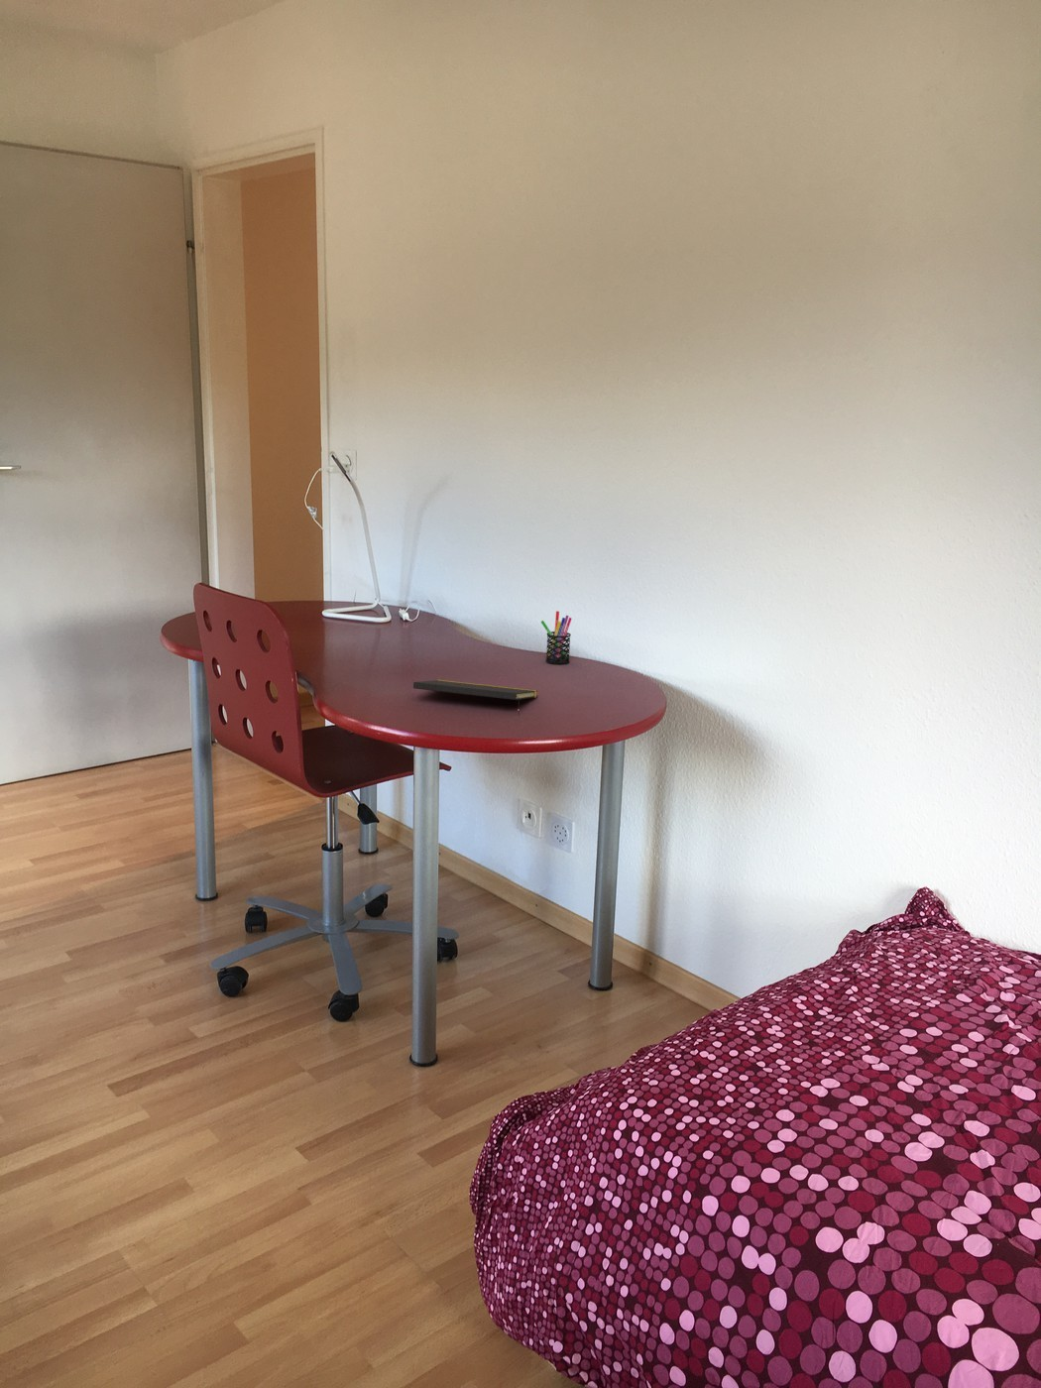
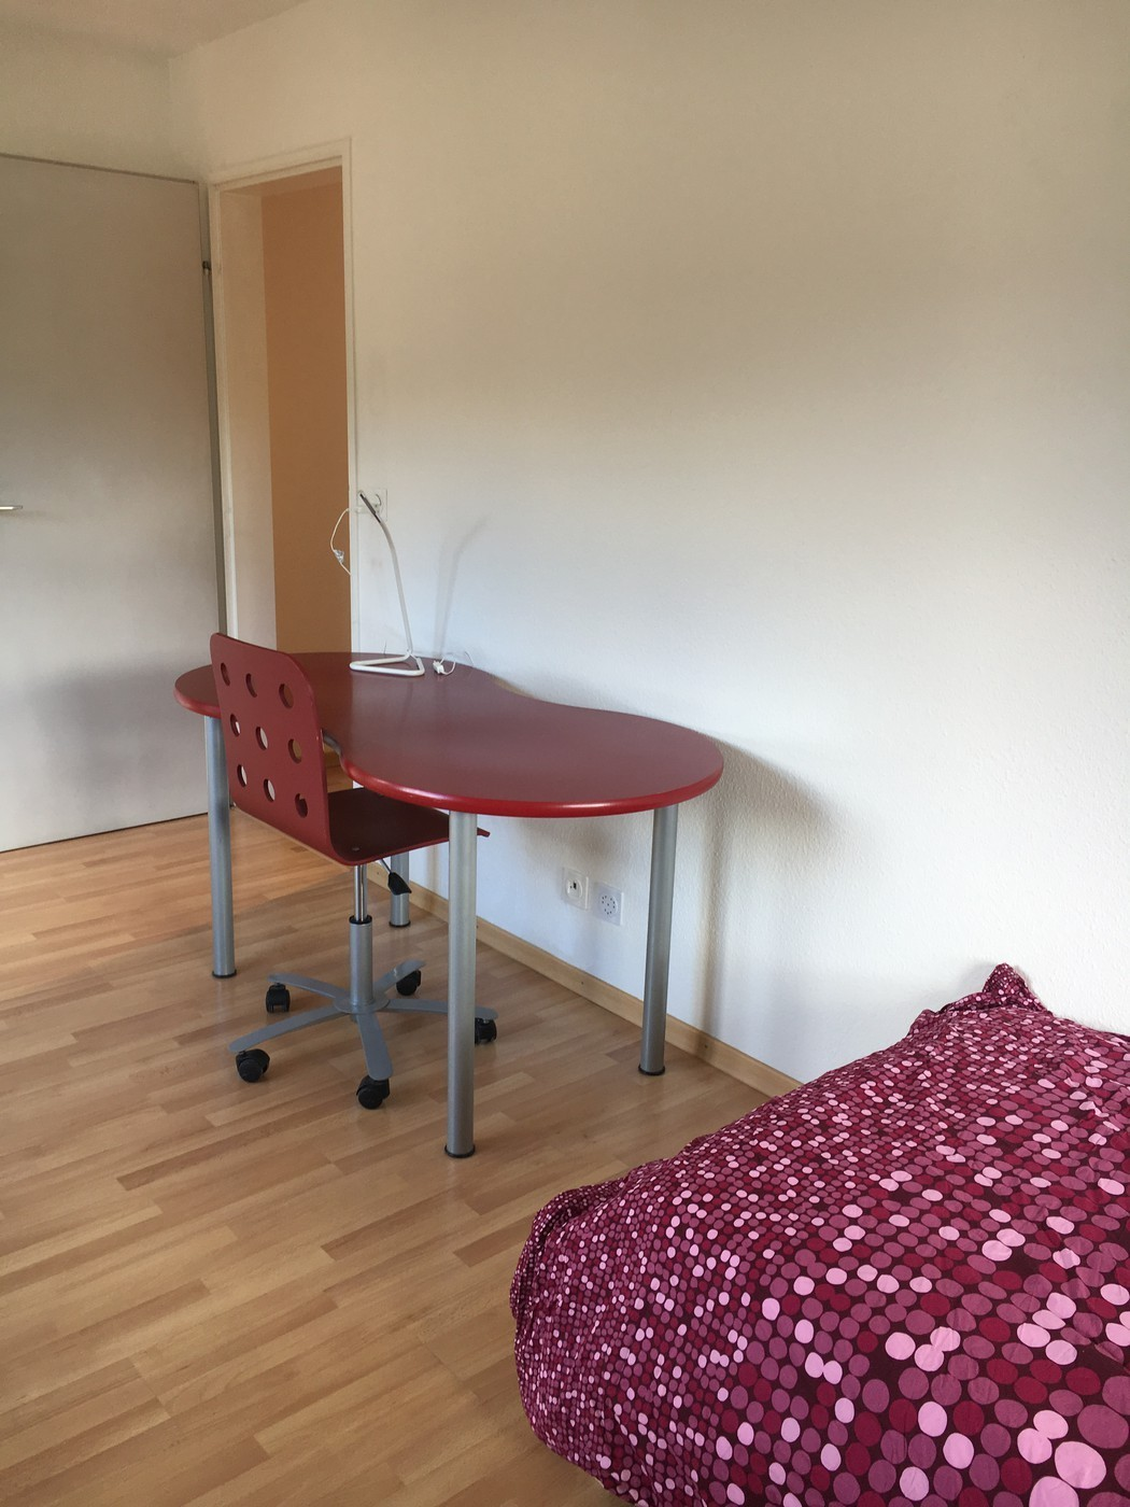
- pen holder [540,610,572,666]
- notepad [412,679,538,716]
